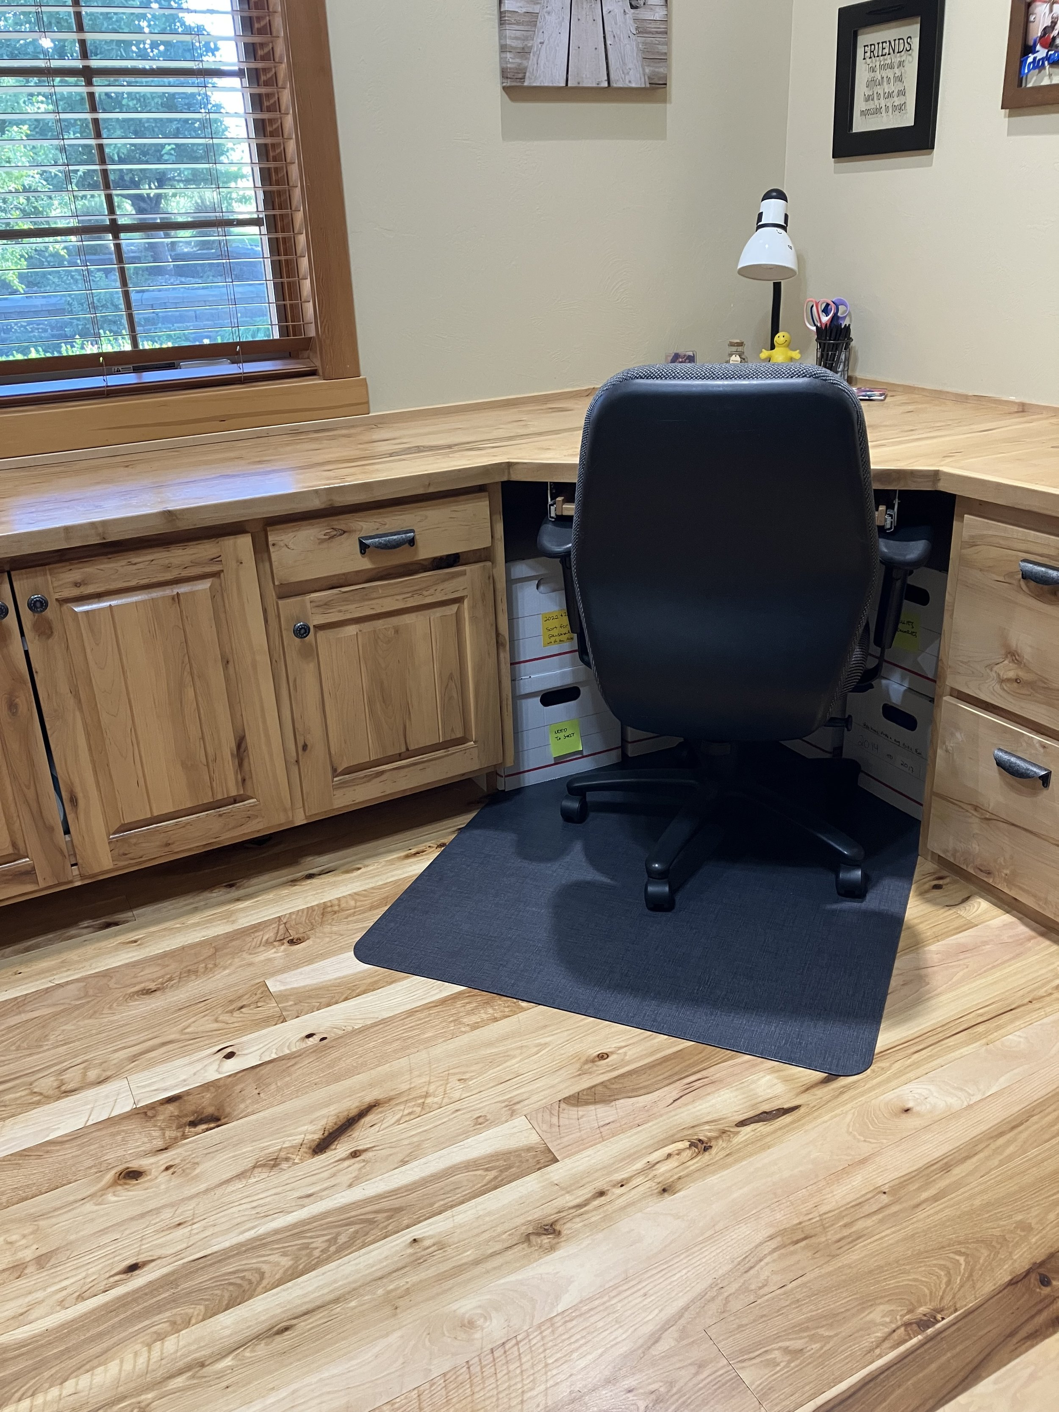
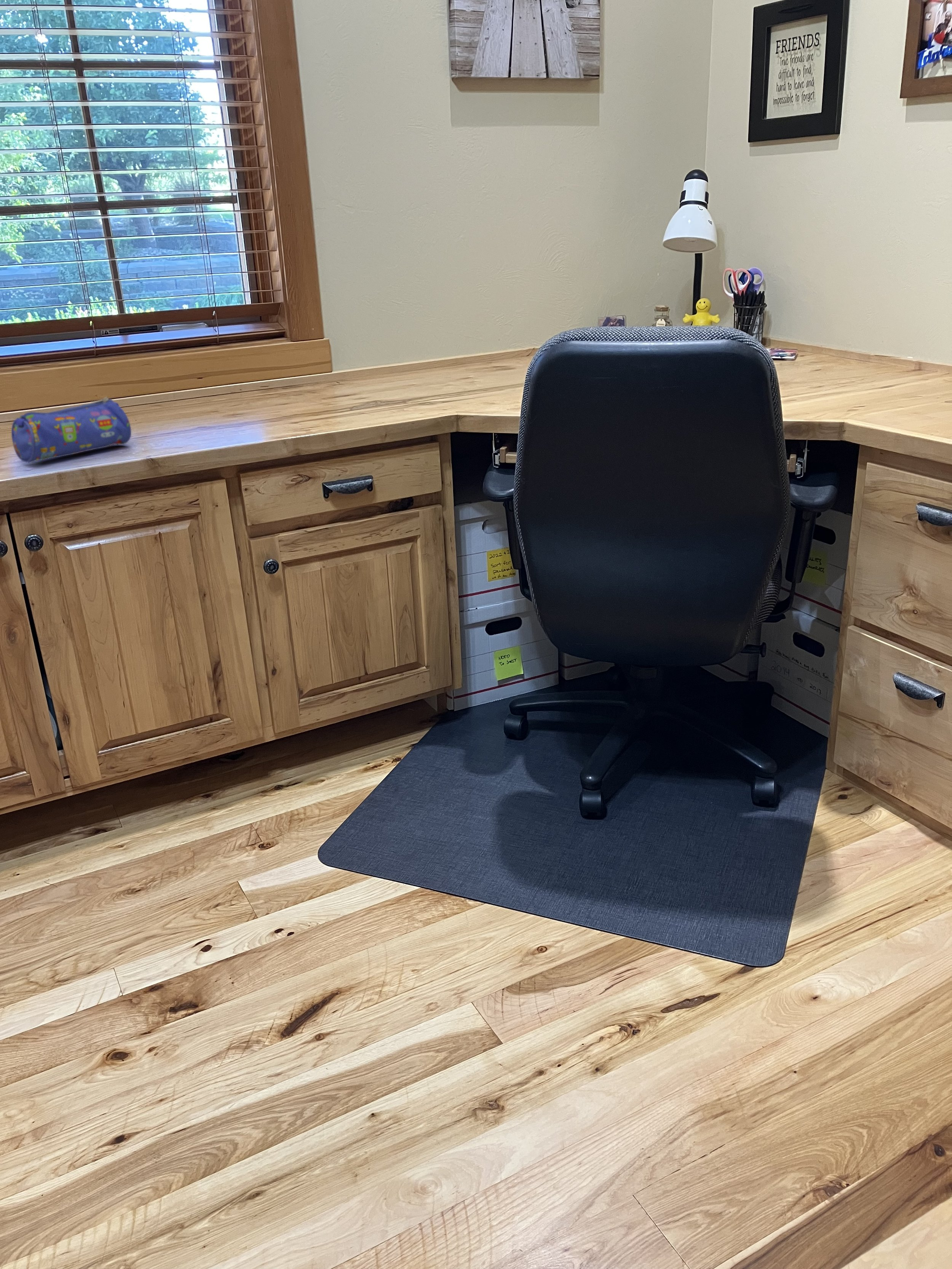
+ pencil case [11,397,132,463]
